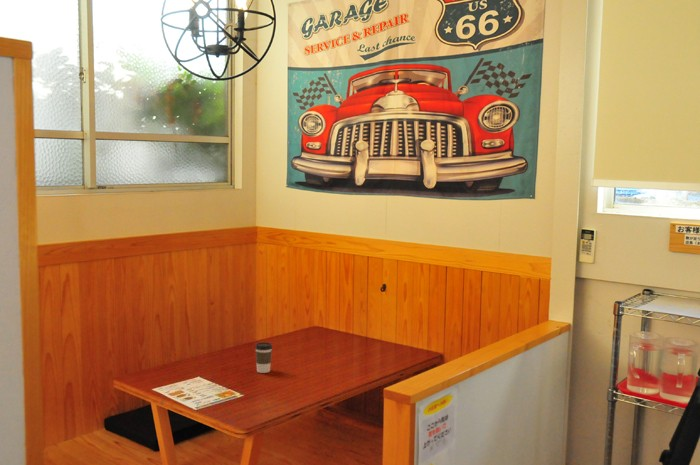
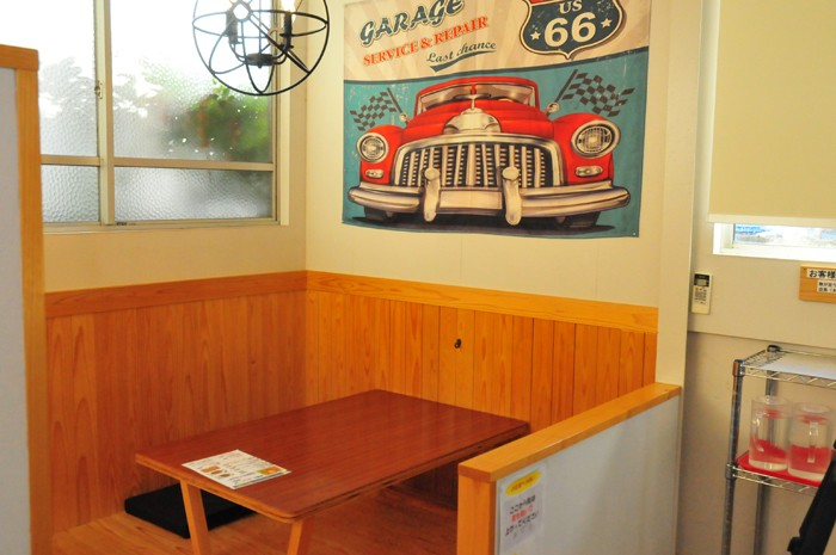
- coffee cup [254,341,273,374]
